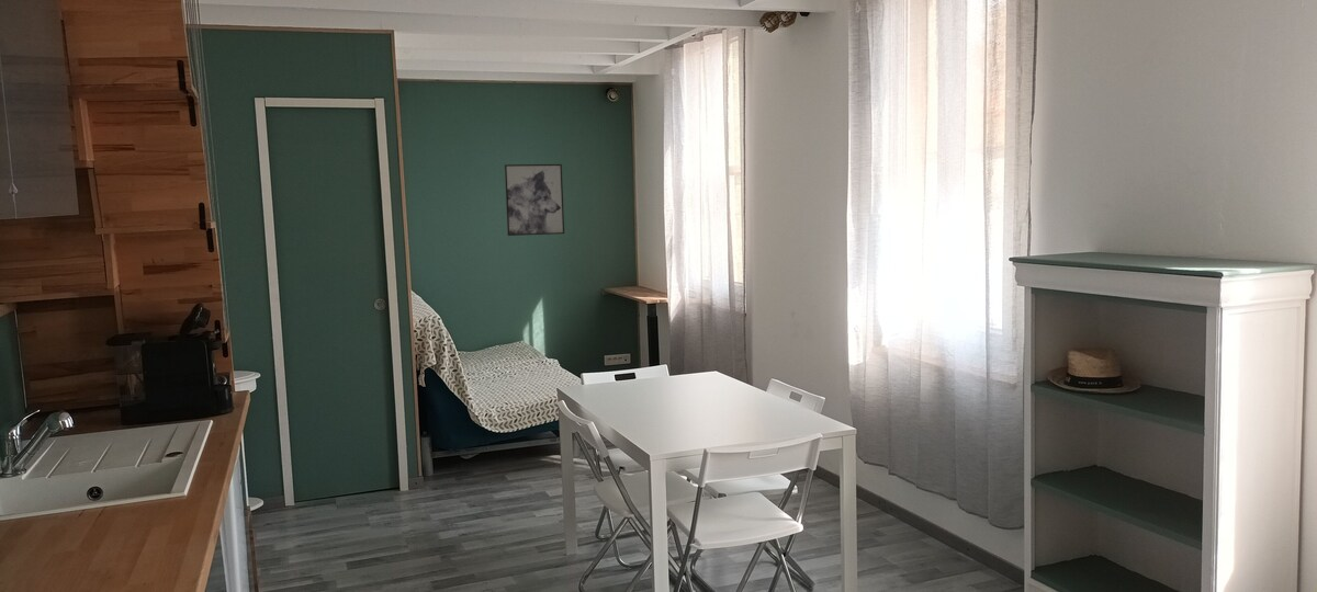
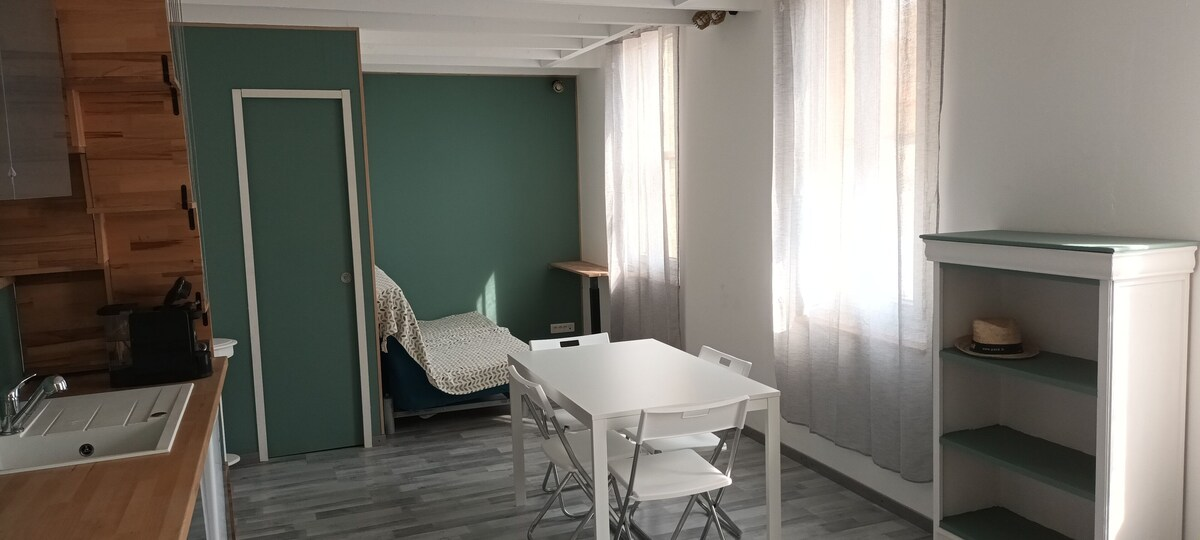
- wall art [504,163,565,237]
